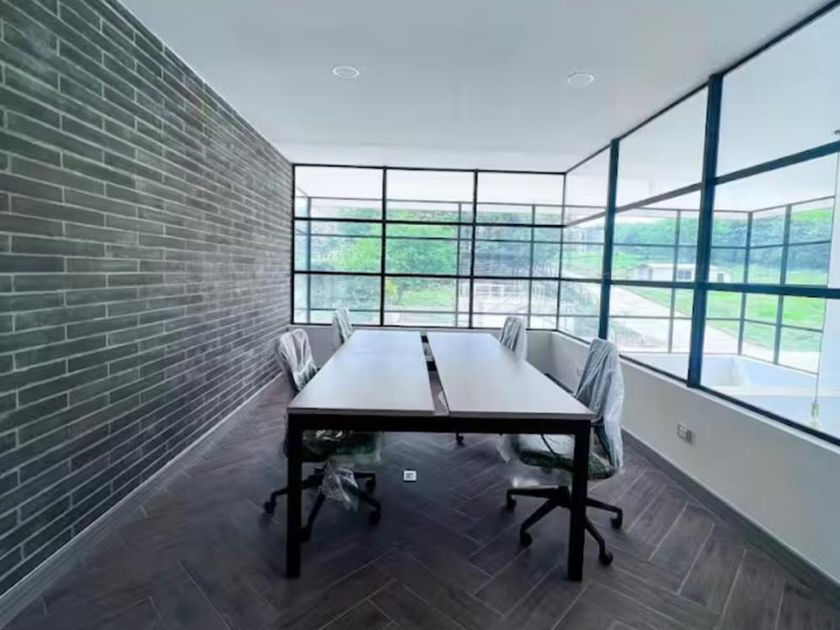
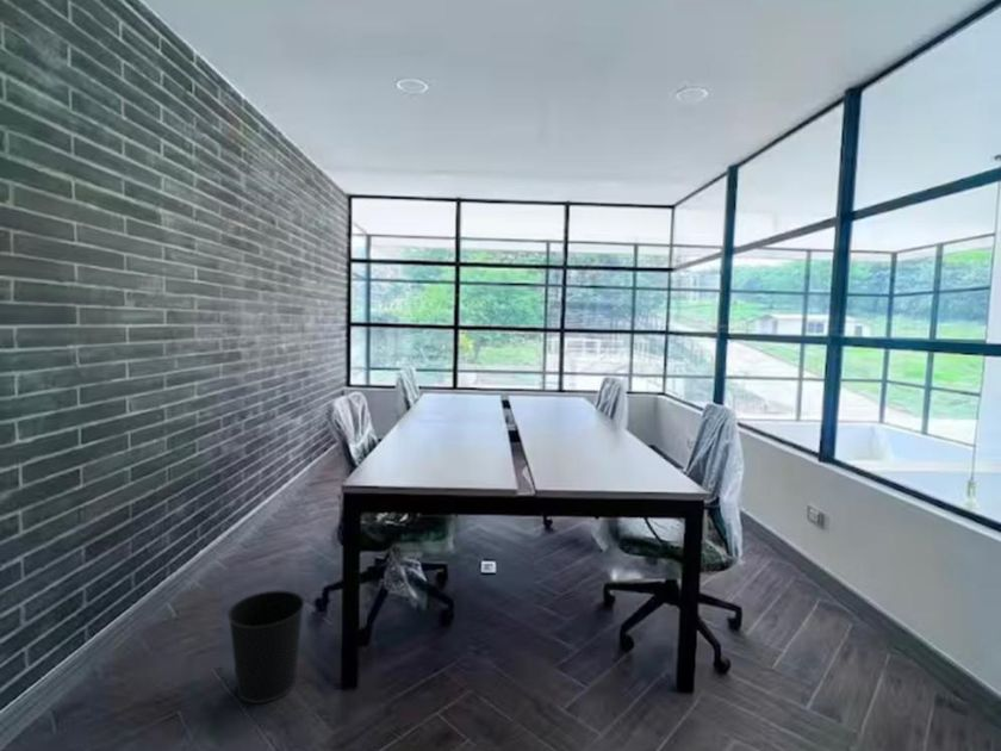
+ wastebasket [226,589,306,705]
